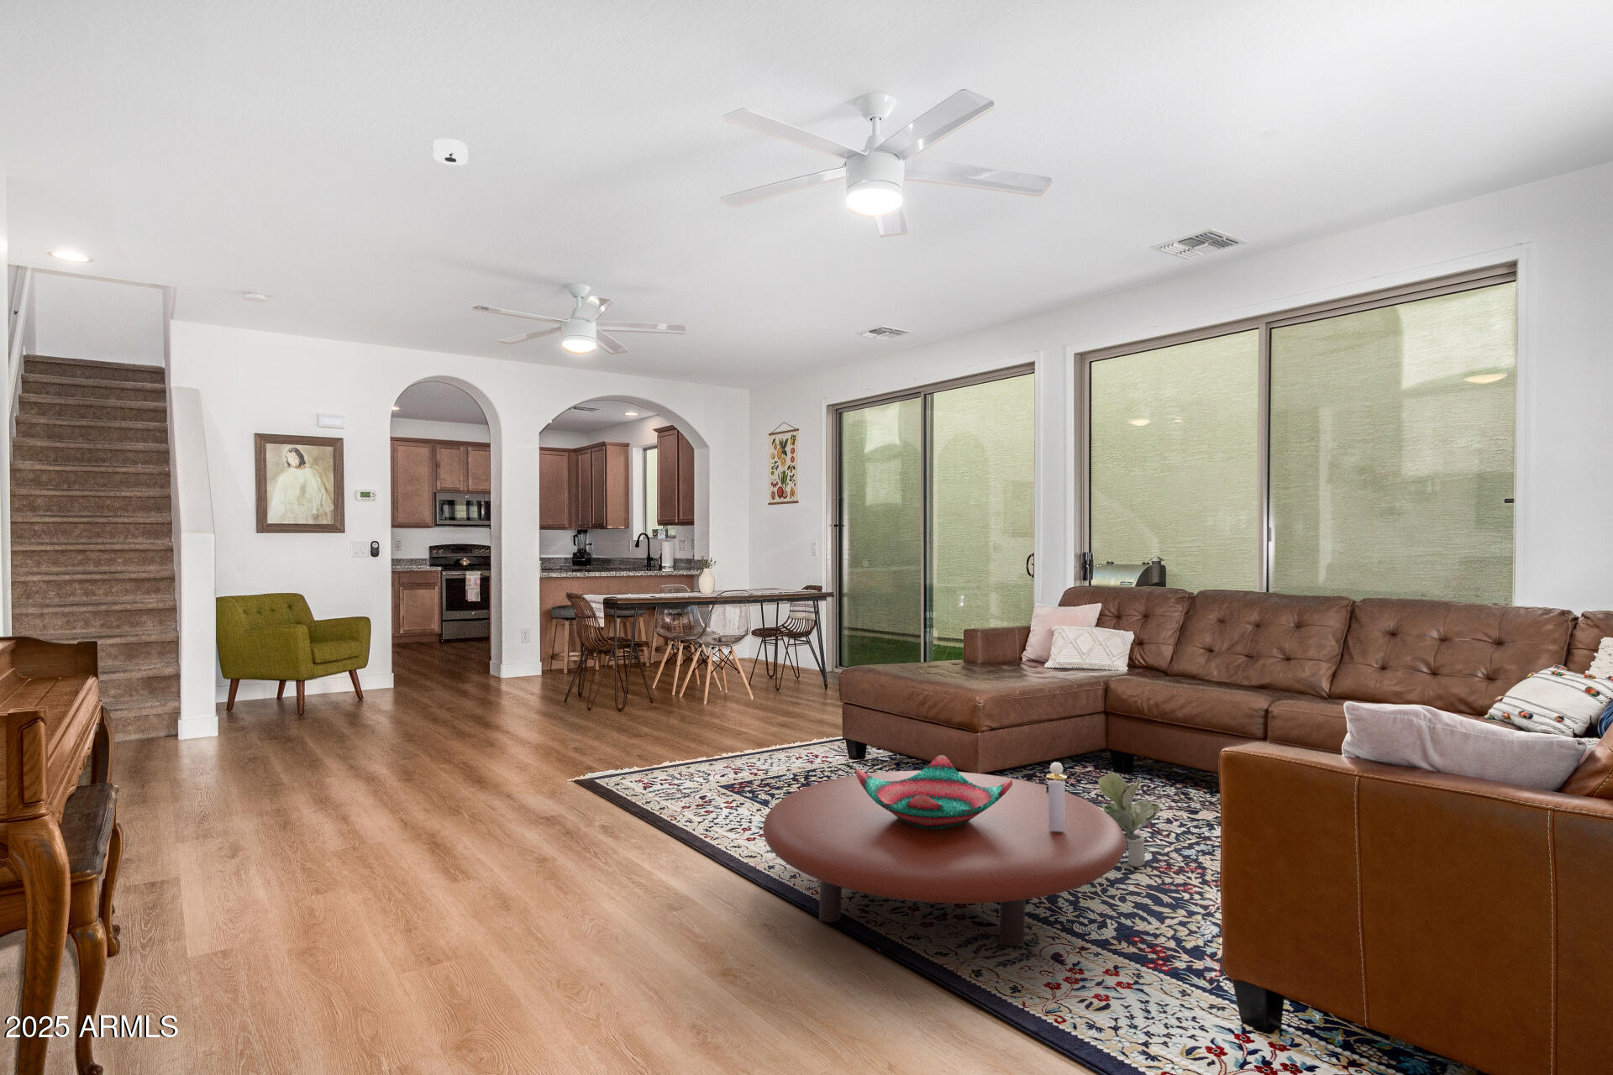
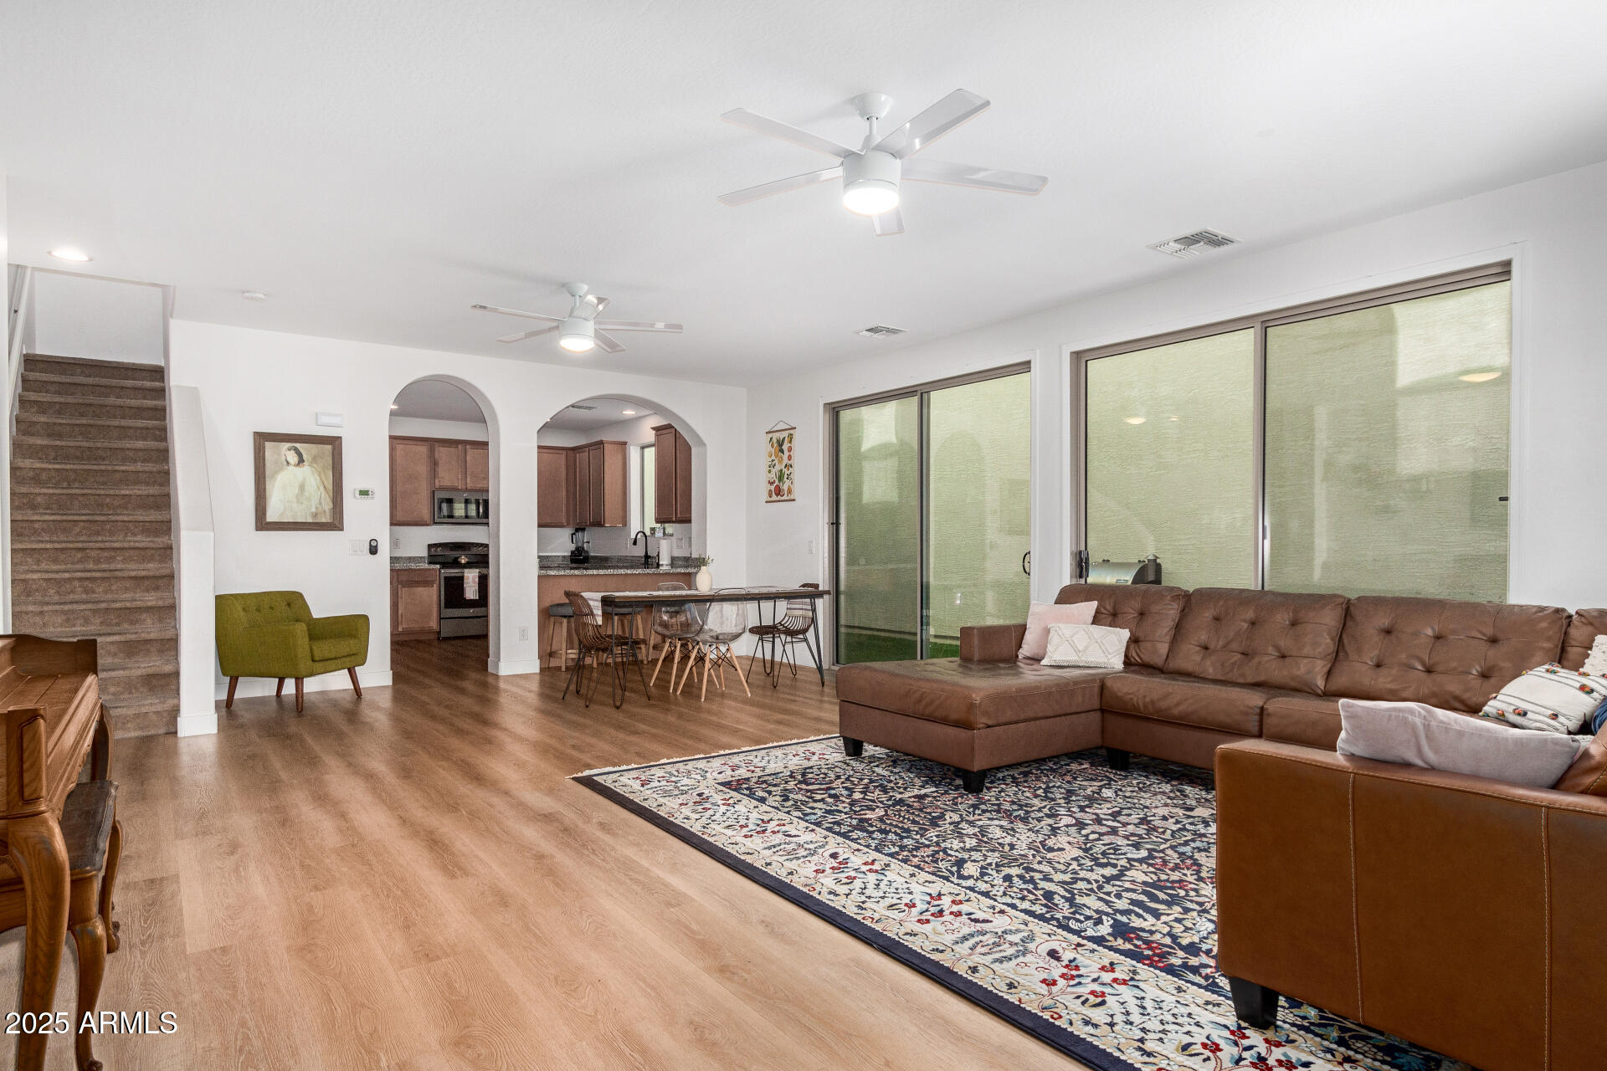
- decorative bowl [856,755,1013,829]
- potted plant [1098,771,1161,867]
- coffee table [762,770,1126,947]
- perfume bottle [1045,761,1068,831]
- smoke detector [432,138,469,167]
